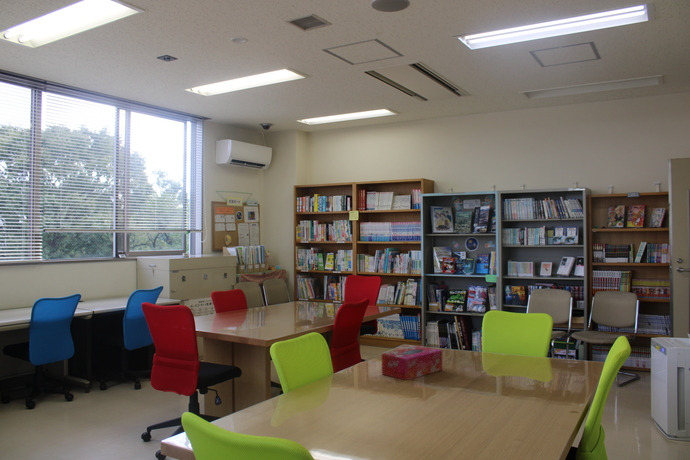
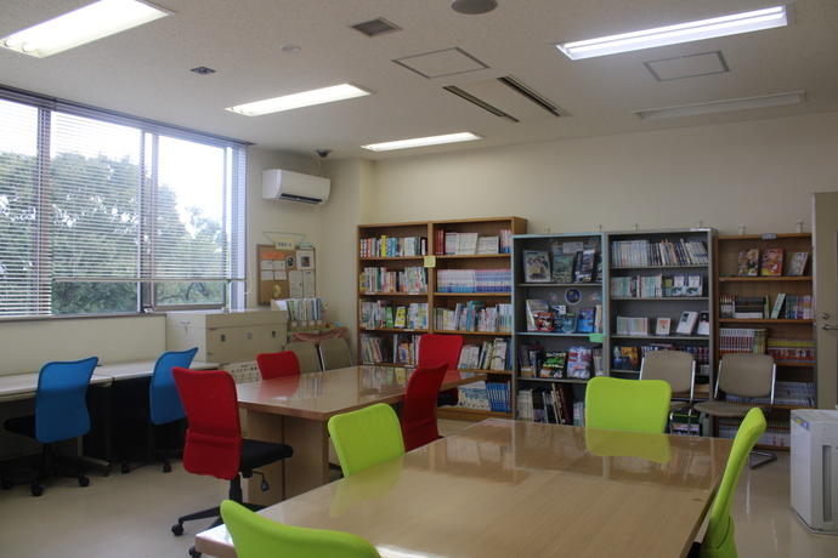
- tissue box [381,345,443,381]
